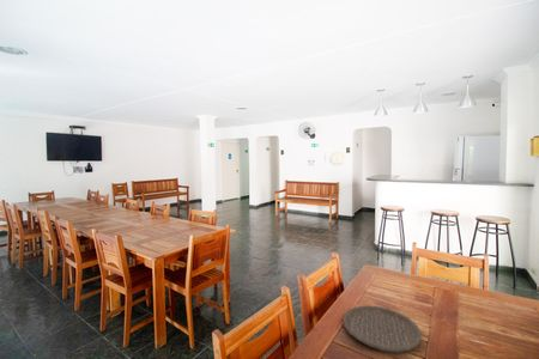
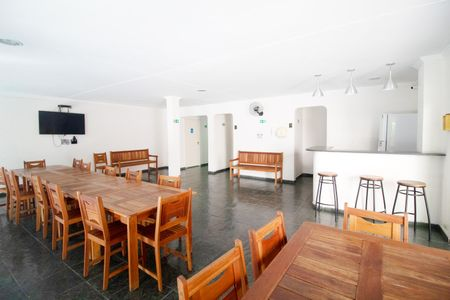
- plate [343,304,423,353]
